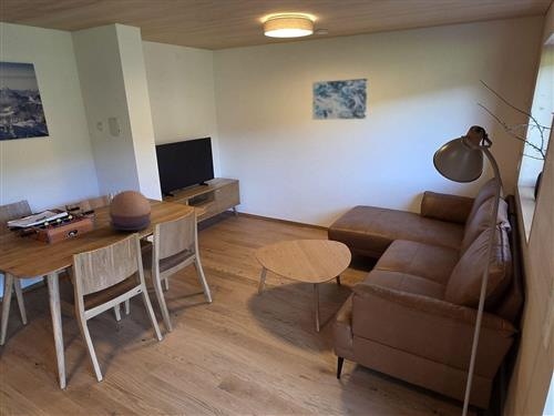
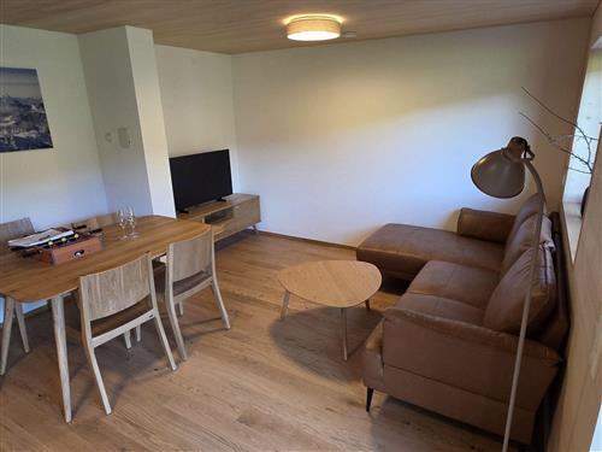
- decorative bowl [107,190,152,231]
- wall art [311,78,368,121]
